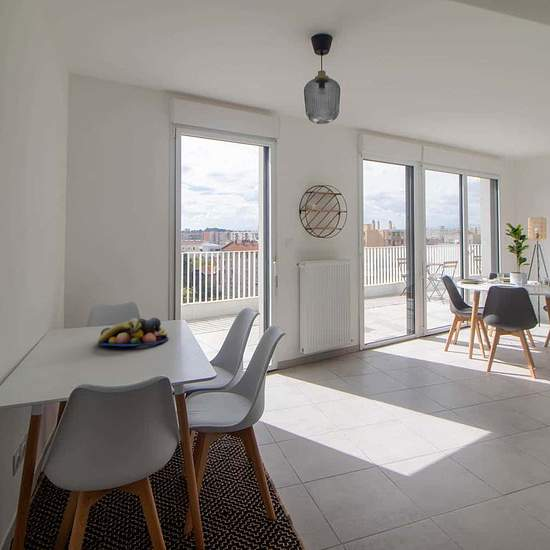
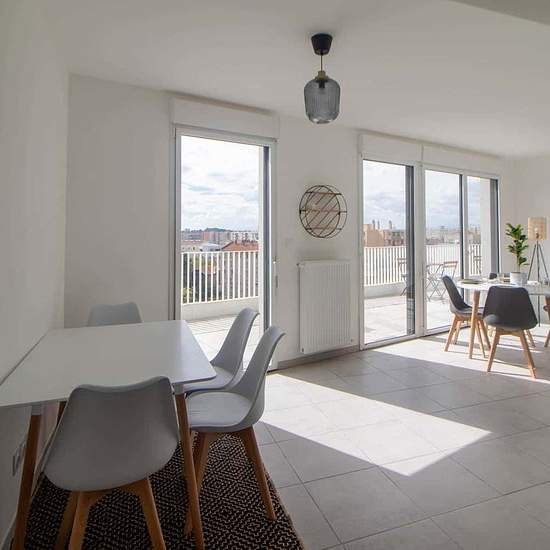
- fruit bowl [97,317,169,347]
